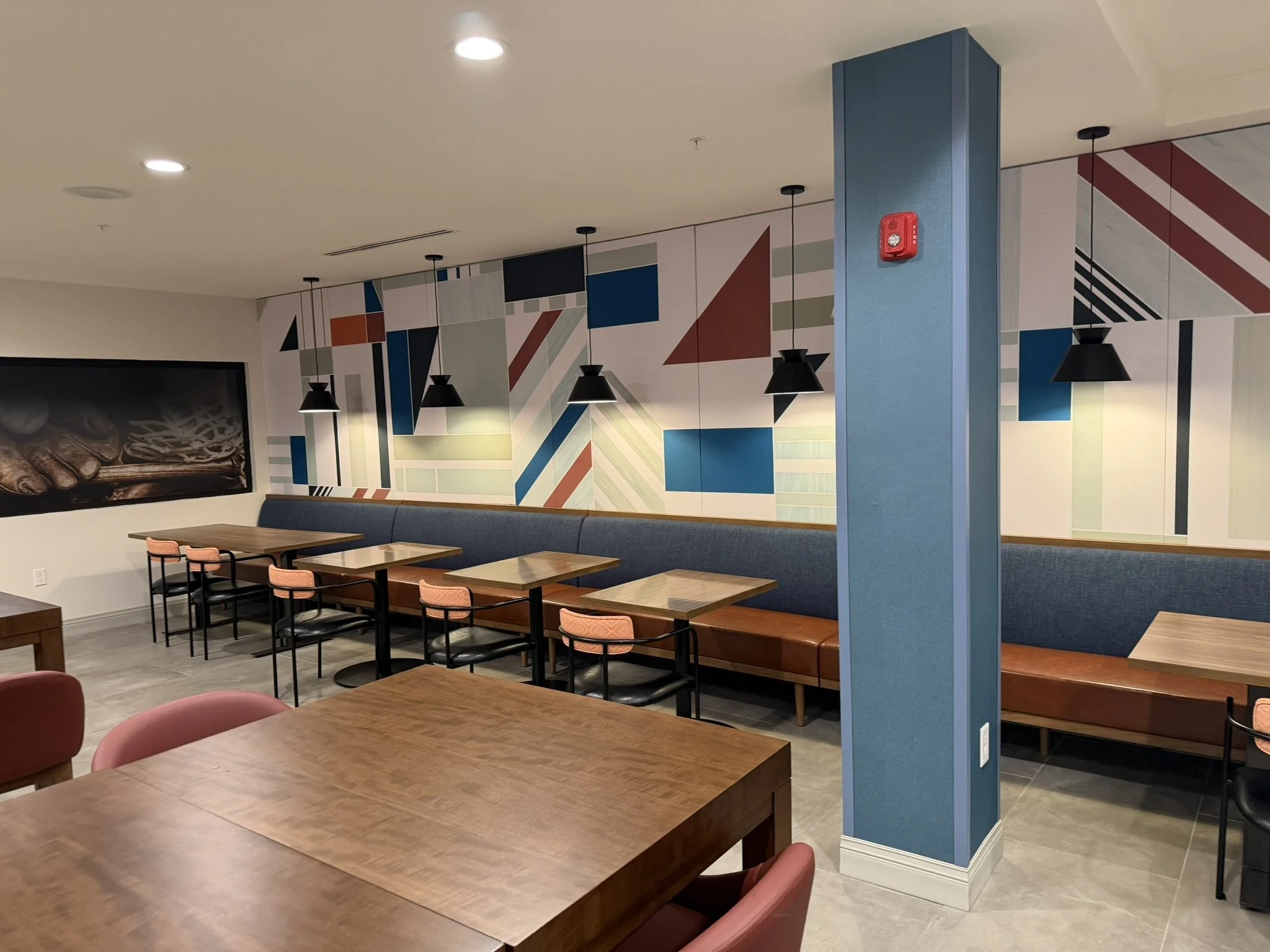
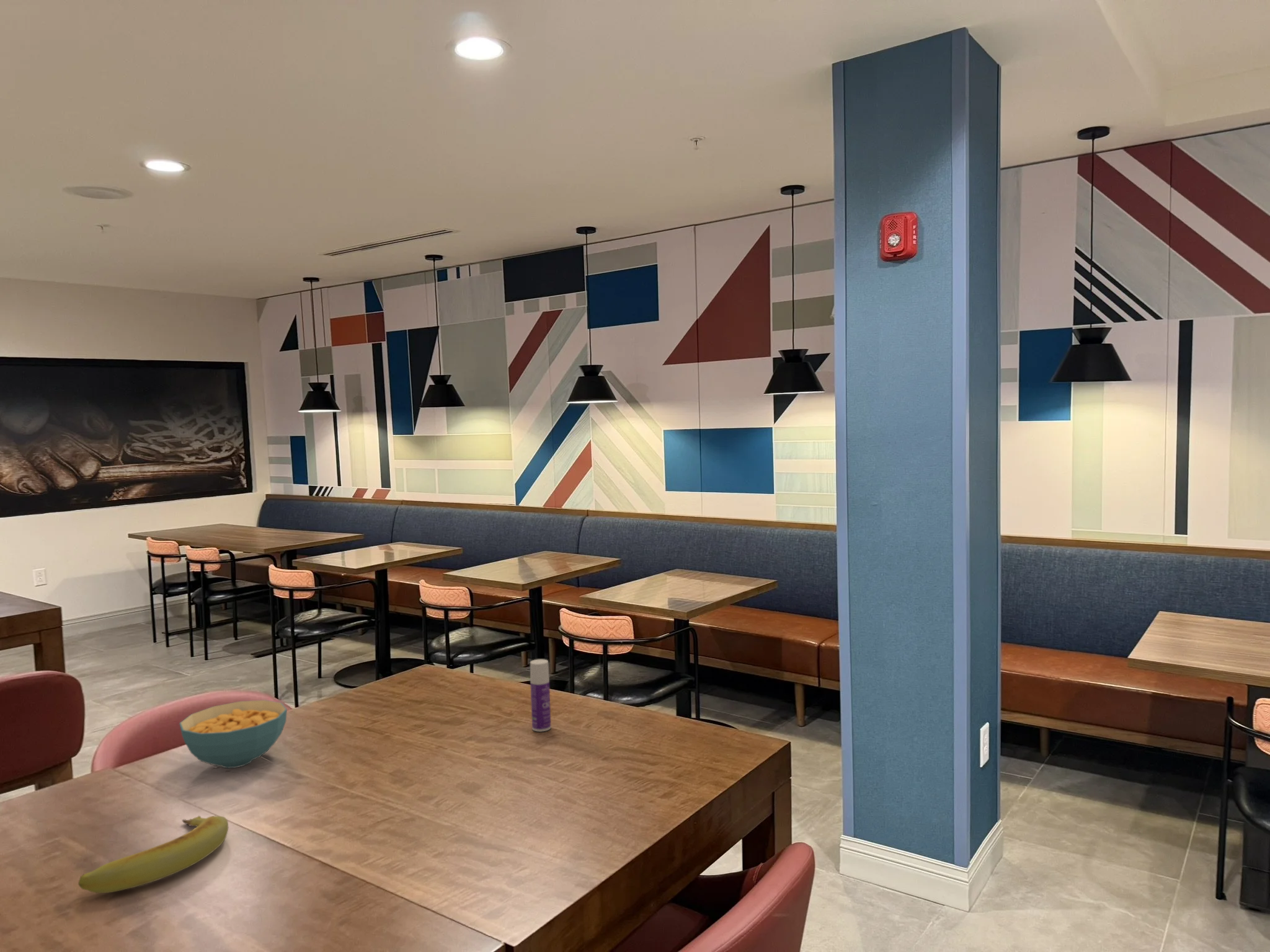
+ banana [78,815,229,894]
+ bottle [530,659,552,732]
+ cereal bowl [179,699,288,769]
